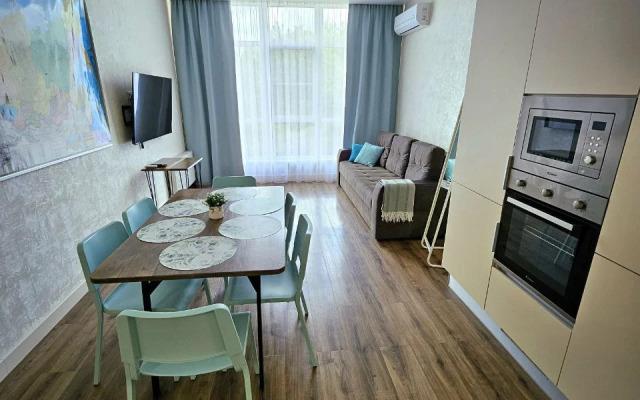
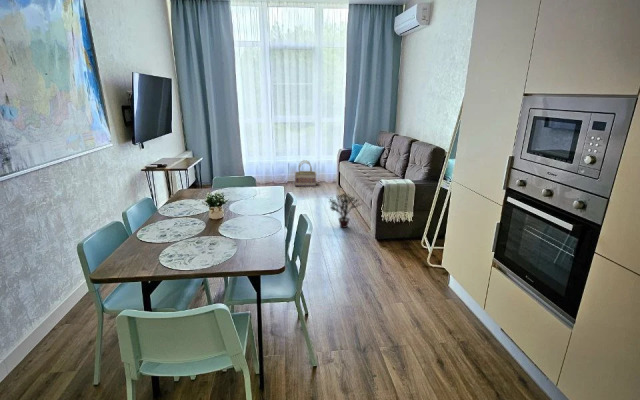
+ basket [294,159,317,187]
+ potted plant [328,191,362,229]
